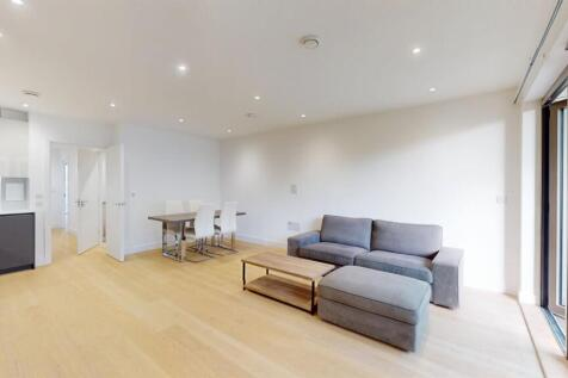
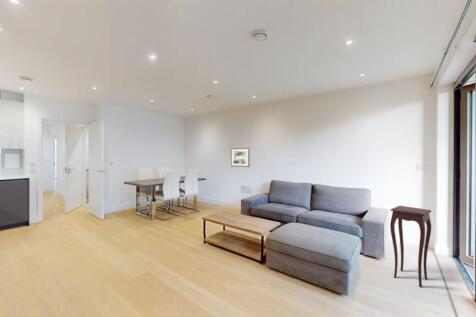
+ side table [389,205,432,288]
+ wall art [230,147,251,168]
